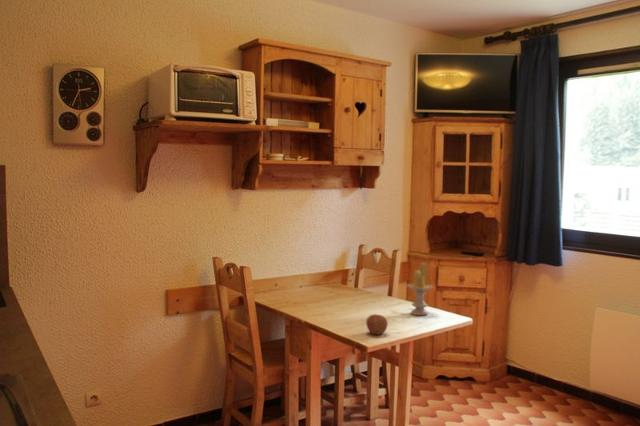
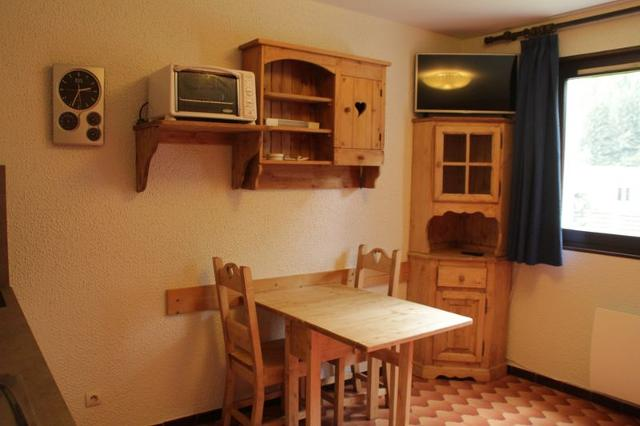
- candle [406,262,435,316]
- apple [365,313,389,335]
